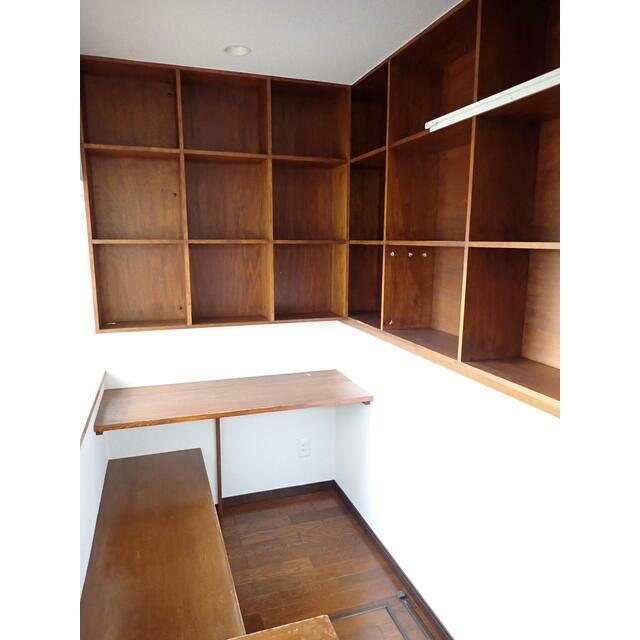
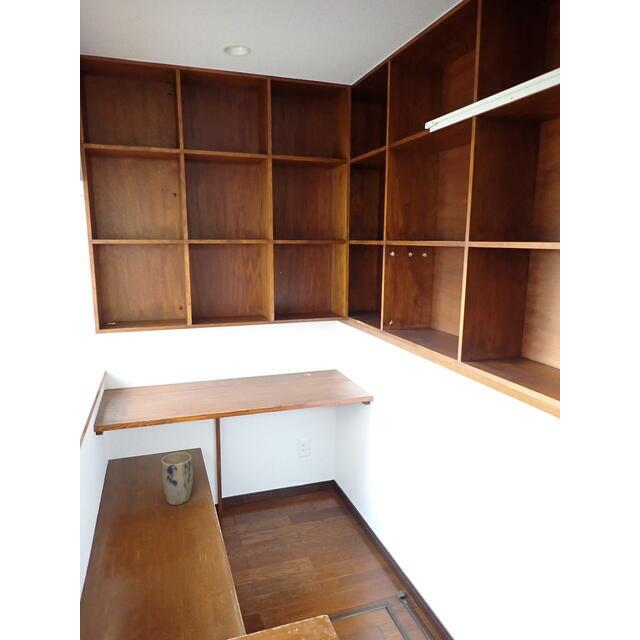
+ plant pot [160,451,194,506]
